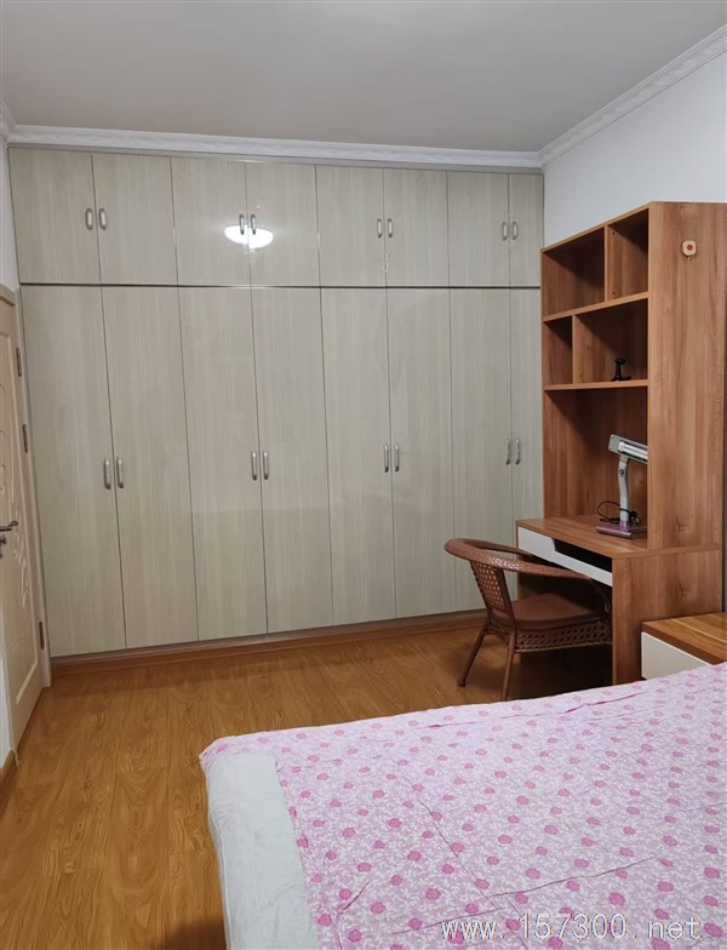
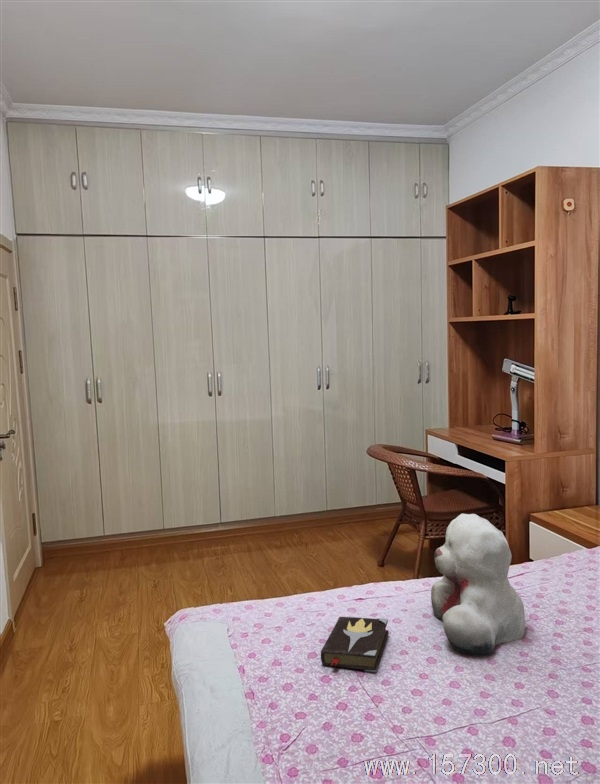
+ hardback book [320,616,390,673]
+ teddy bear [430,513,526,657]
